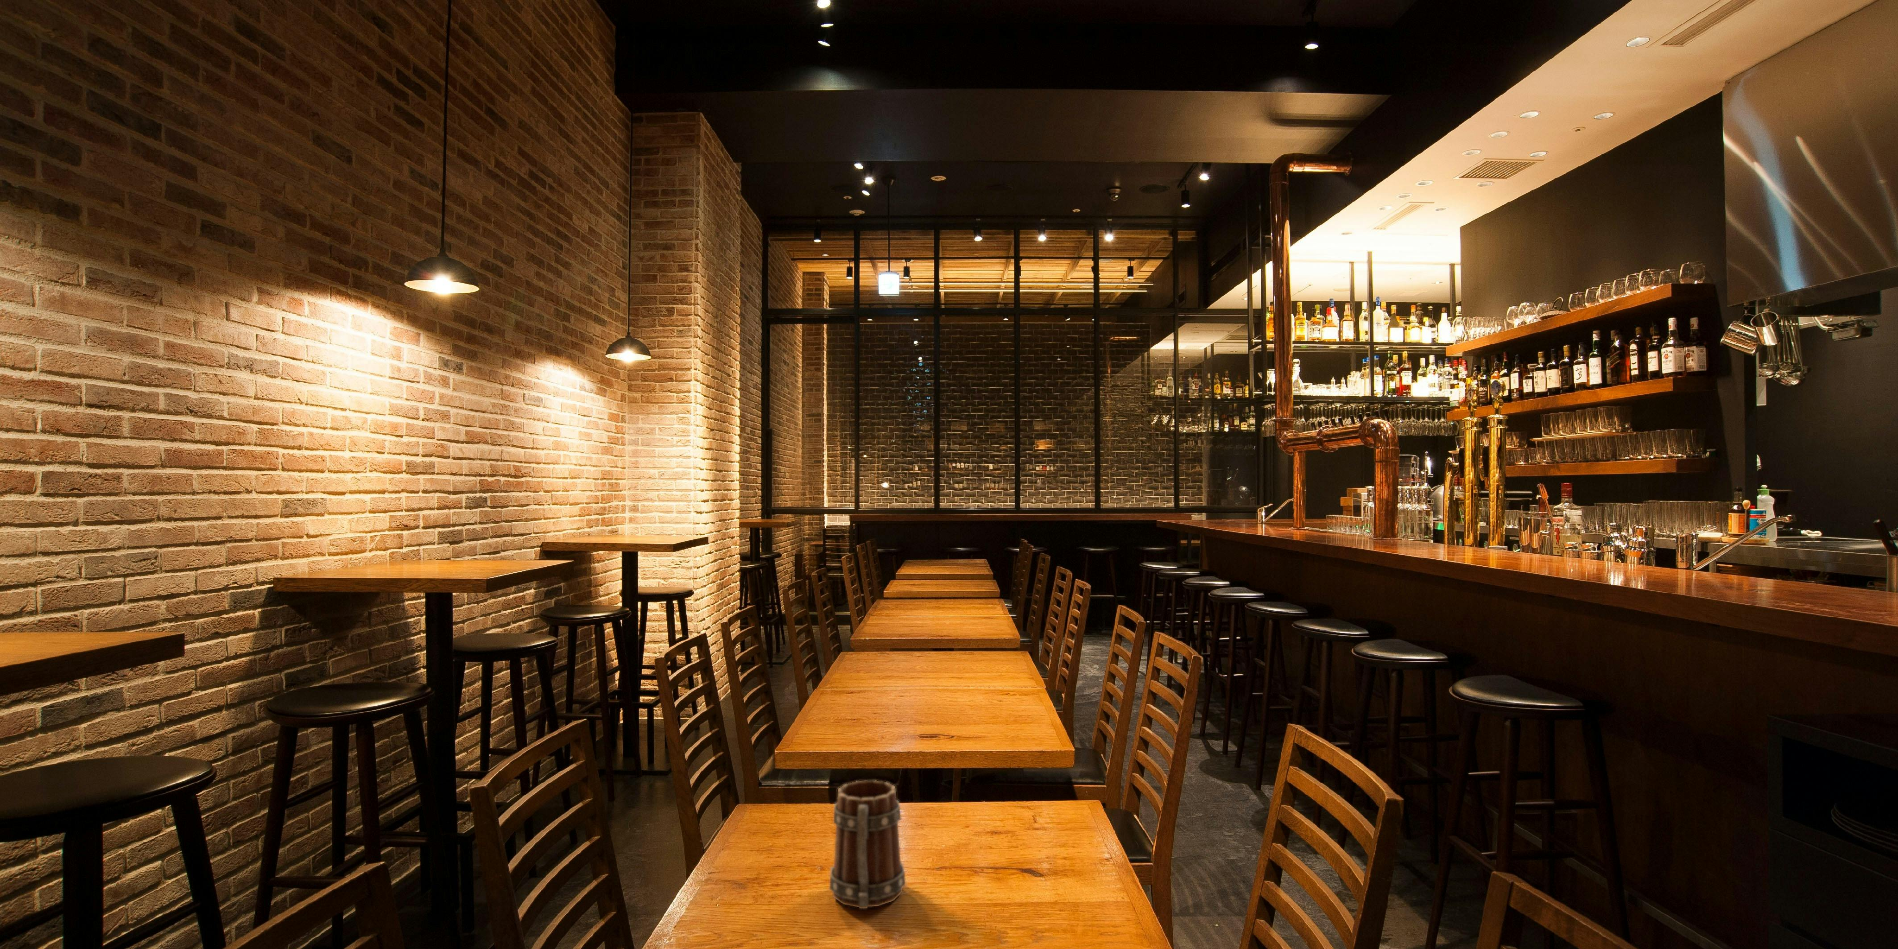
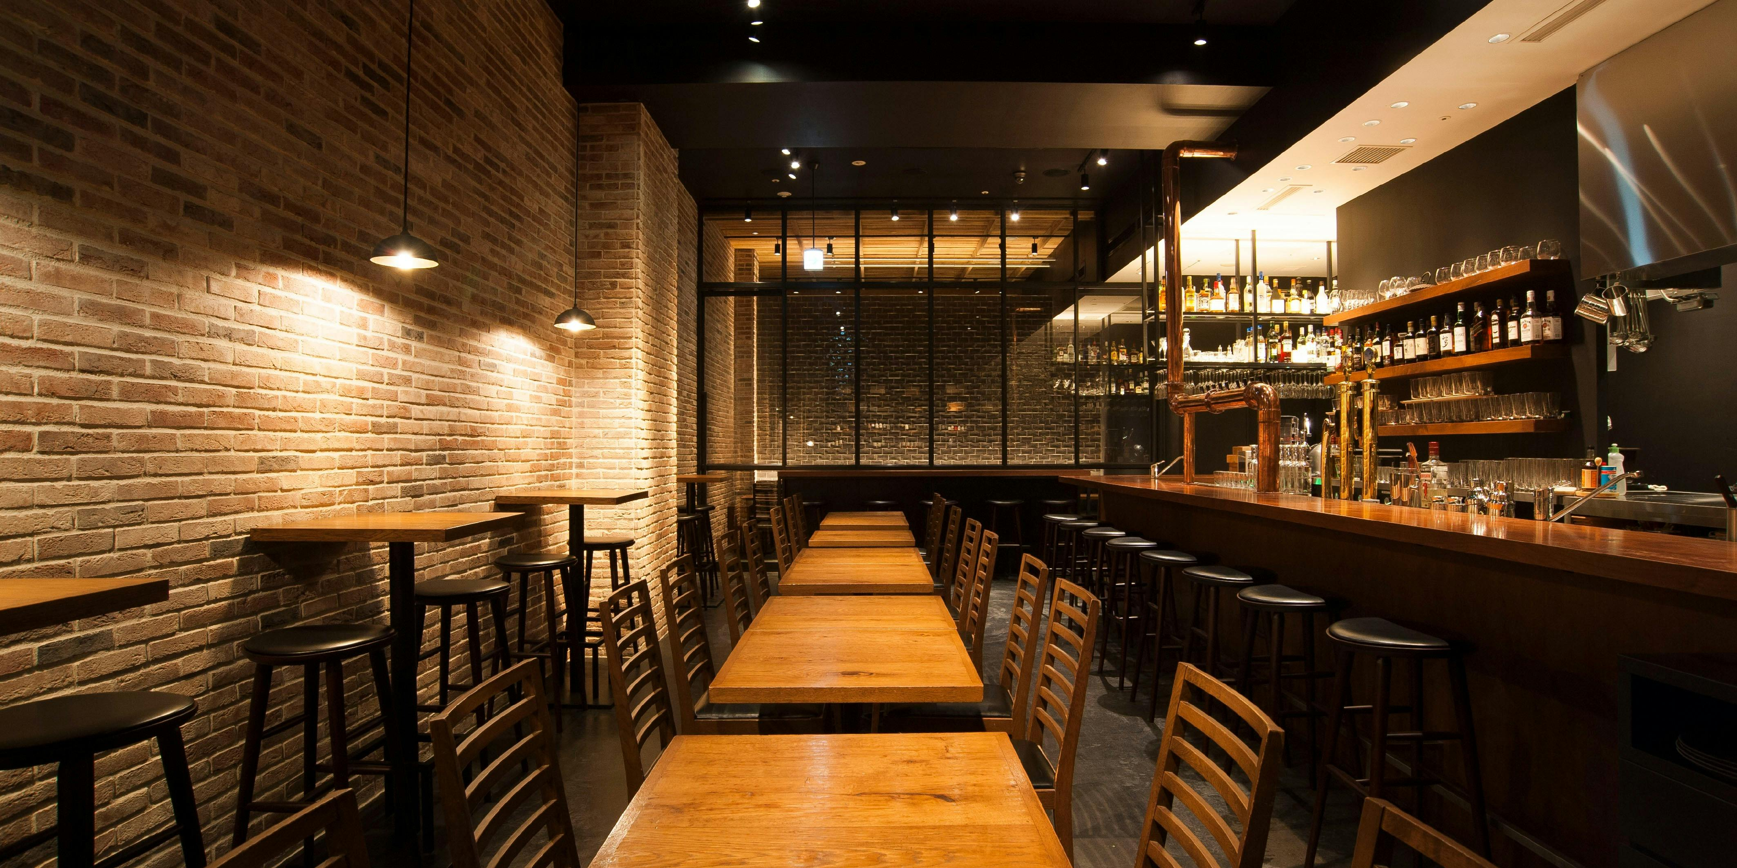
- beer mug [829,780,905,909]
